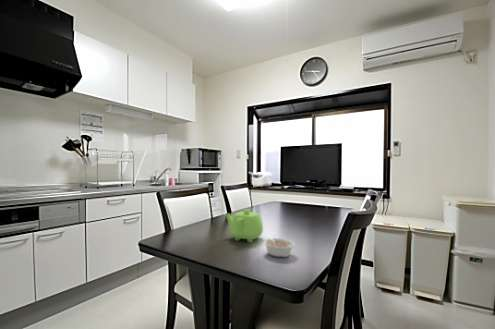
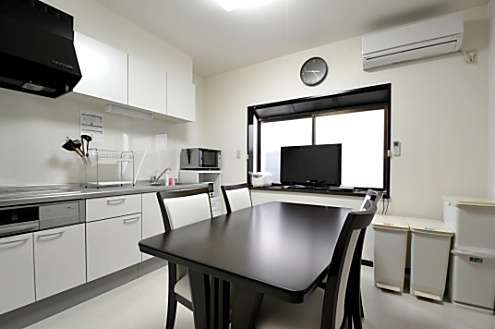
- teapot [224,208,264,244]
- legume [262,233,296,258]
